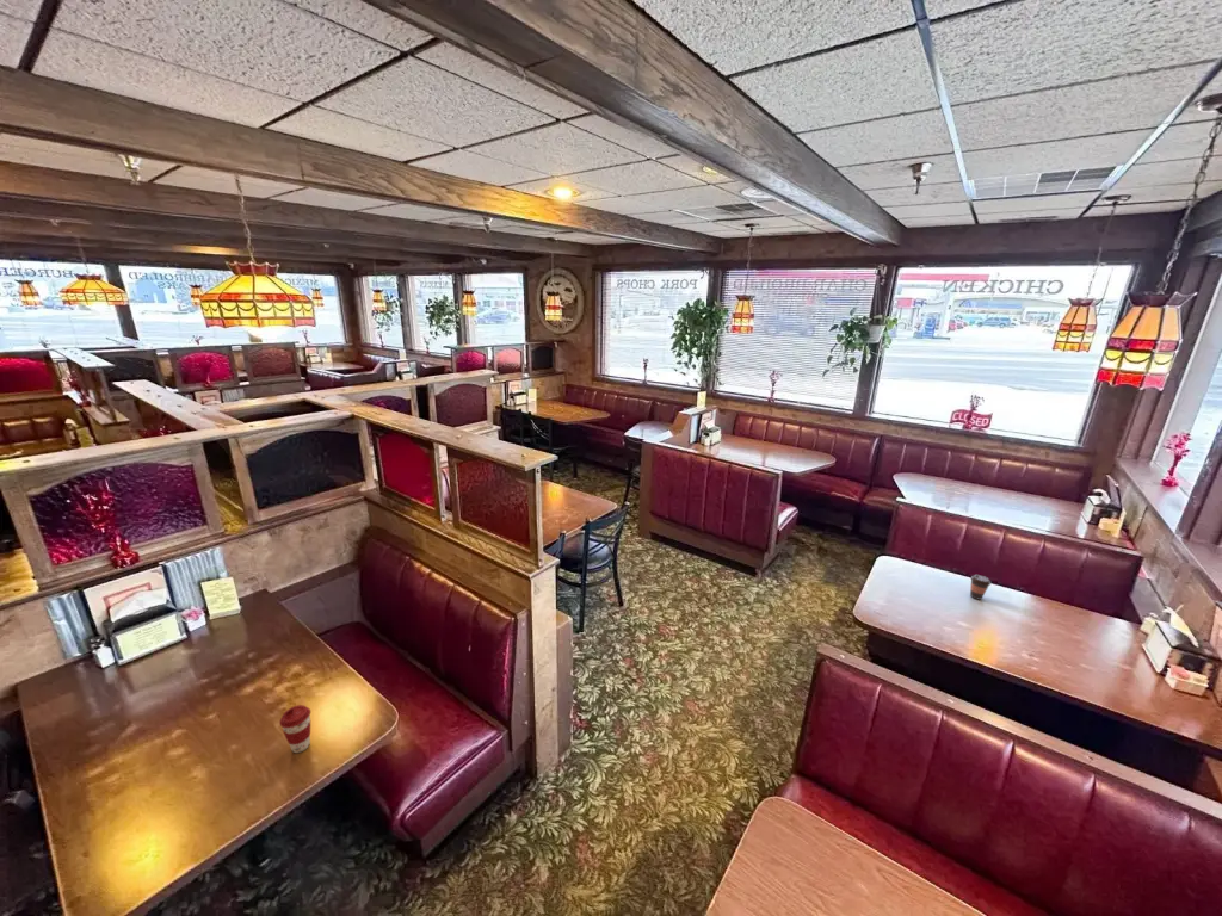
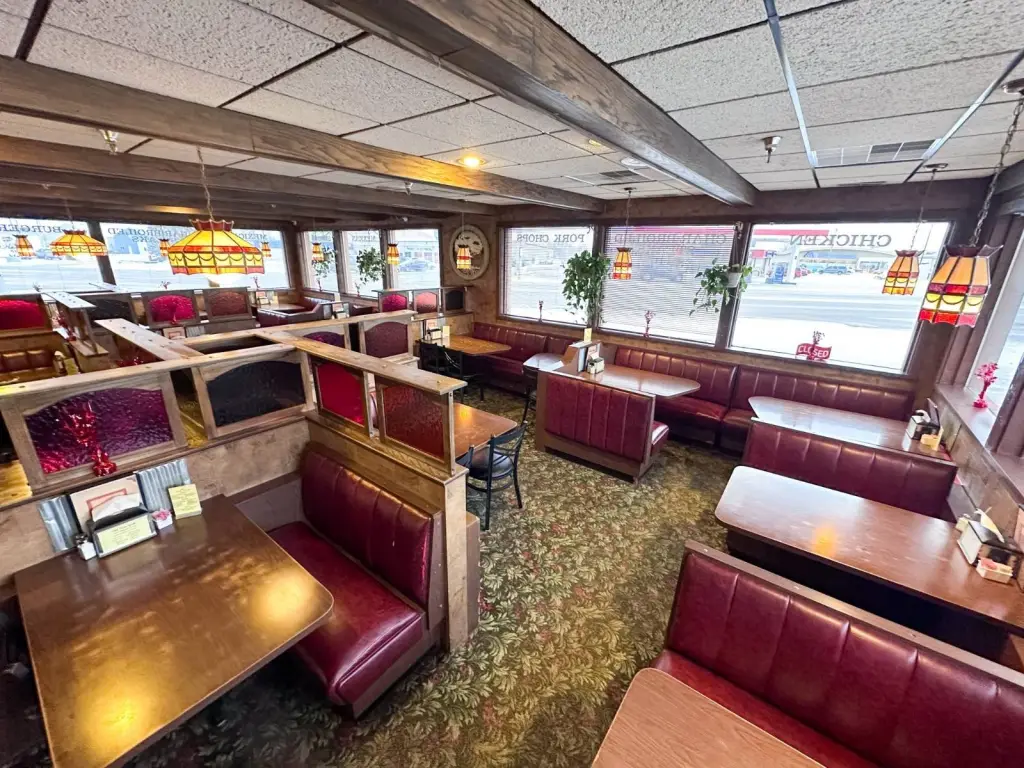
- coffee cup [278,704,313,754]
- coffee cup [969,574,992,601]
